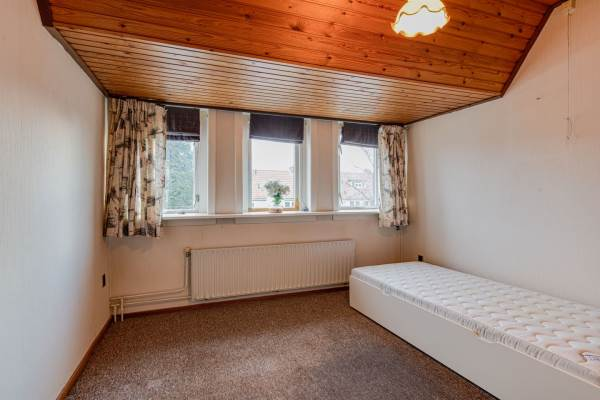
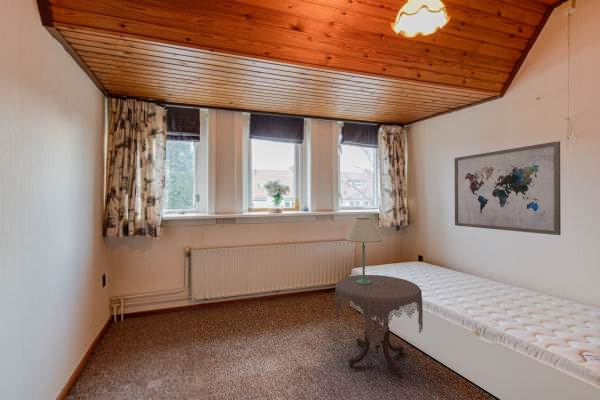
+ wall art [454,140,562,236]
+ table lamp [344,217,383,284]
+ side table [334,274,424,378]
